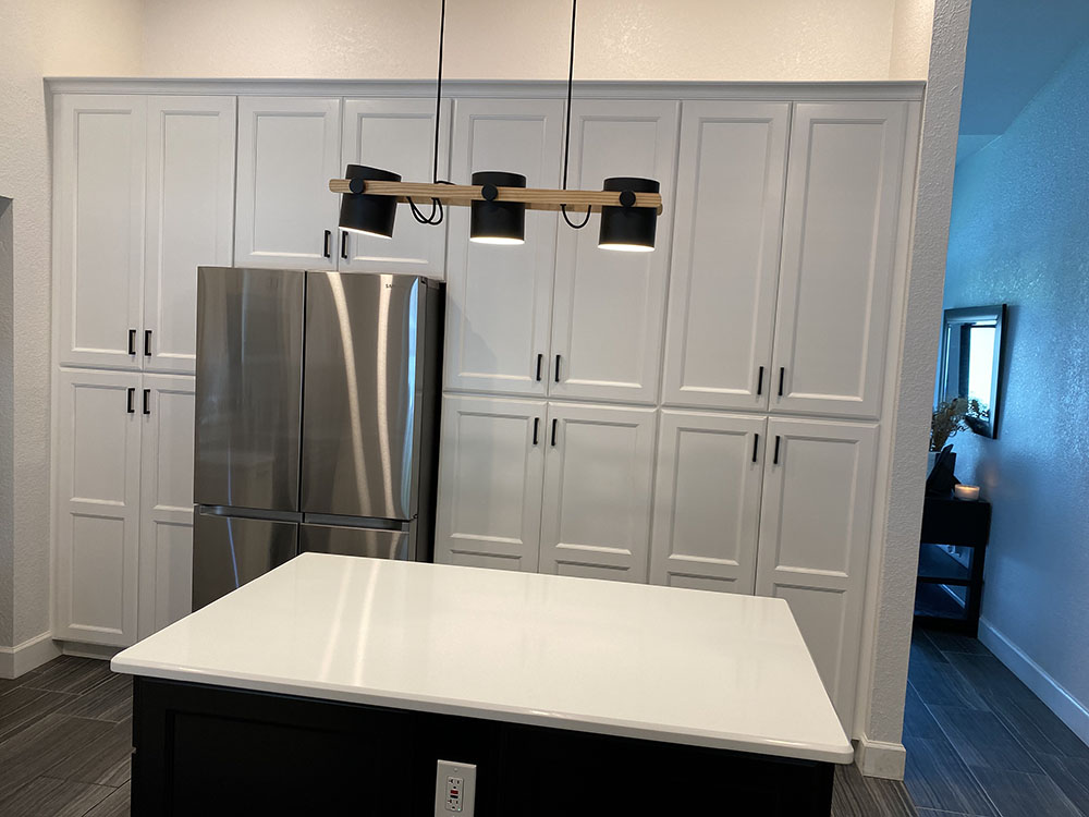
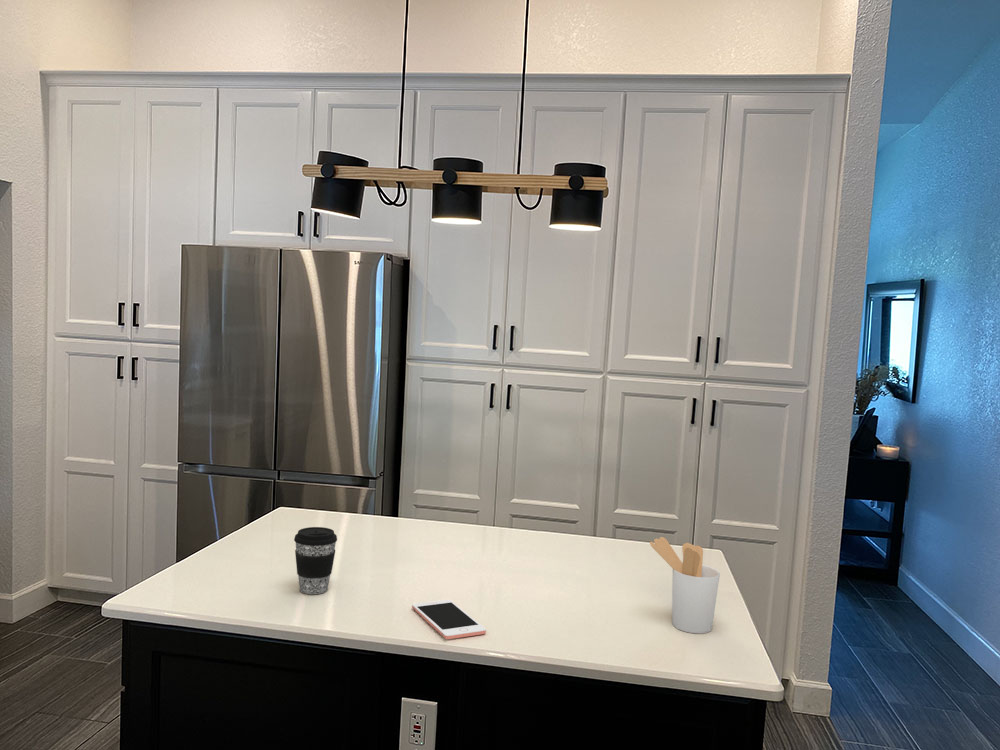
+ cell phone [411,599,487,640]
+ coffee cup [293,526,338,595]
+ utensil holder [649,536,721,635]
